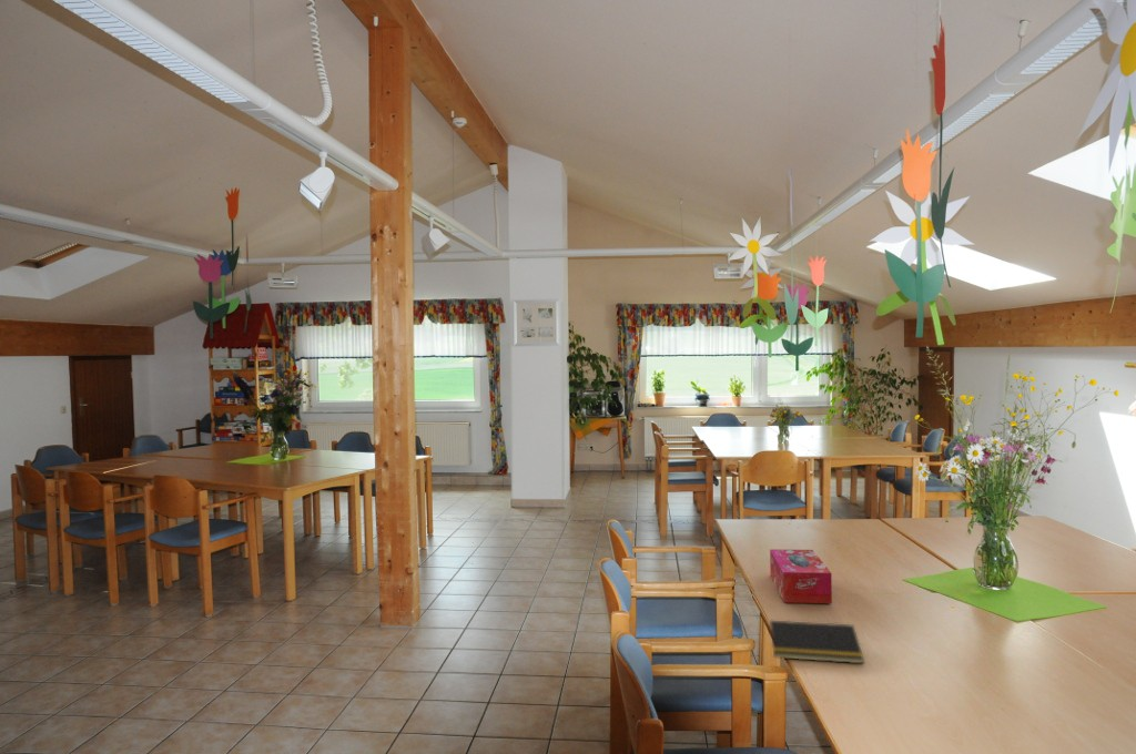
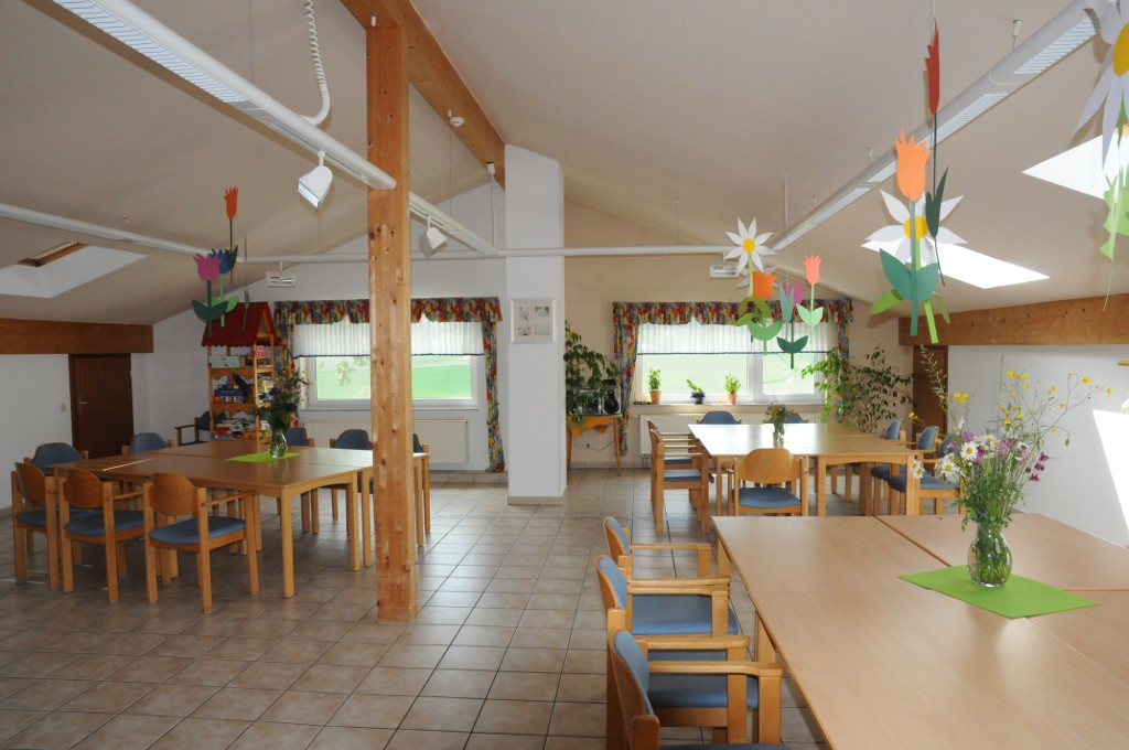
- tissue box [769,548,833,604]
- notepad [768,620,865,664]
